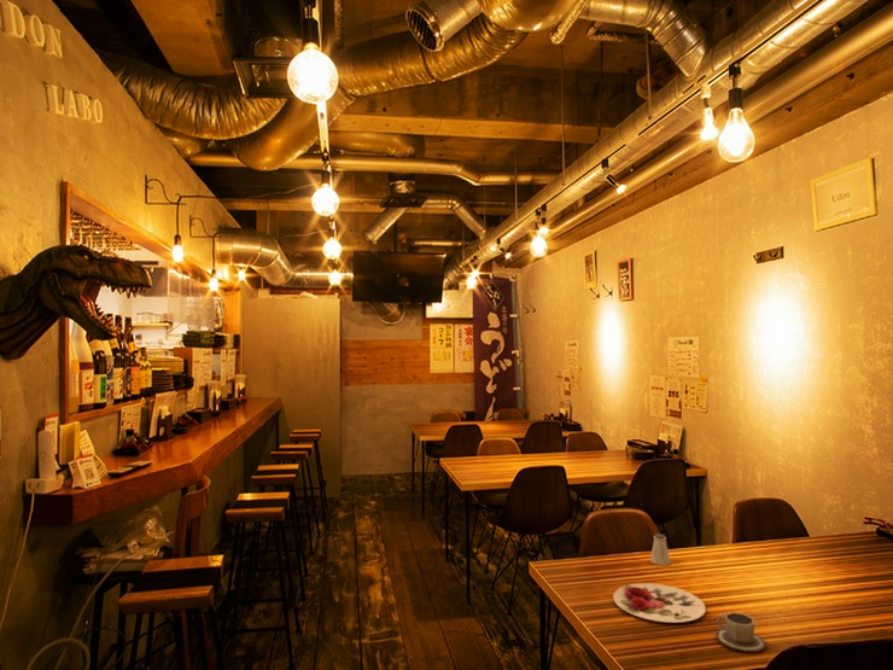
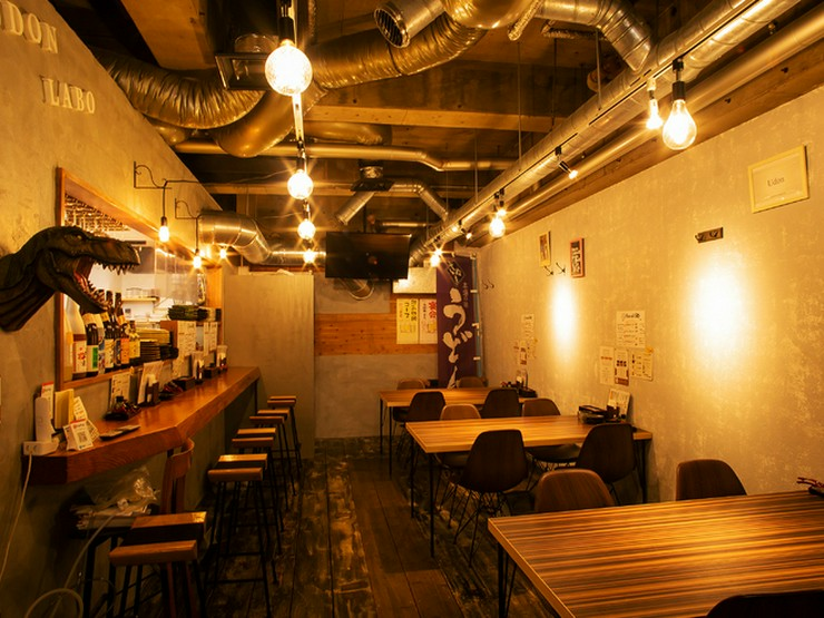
- cup [714,611,767,653]
- saltshaker [649,532,672,566]
- plate [612,582,707,624]
